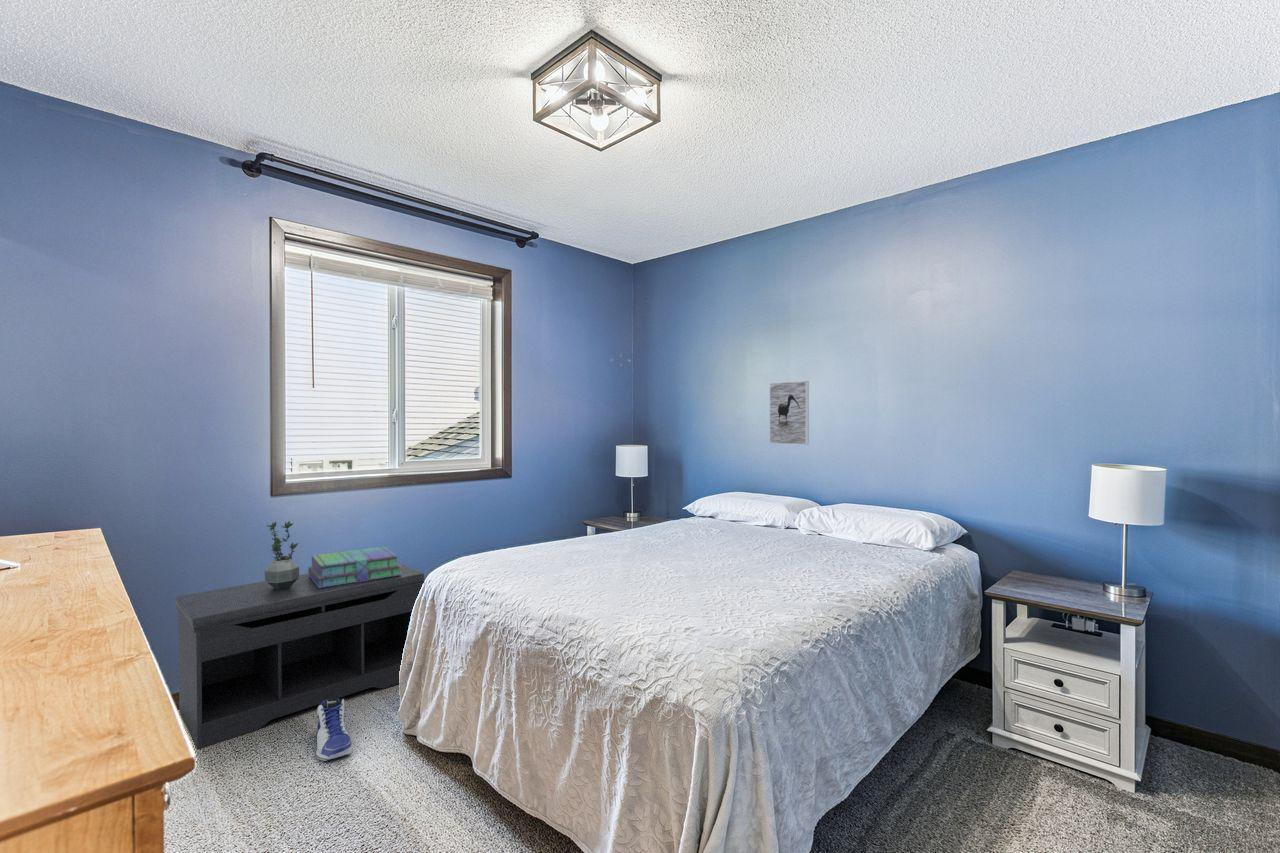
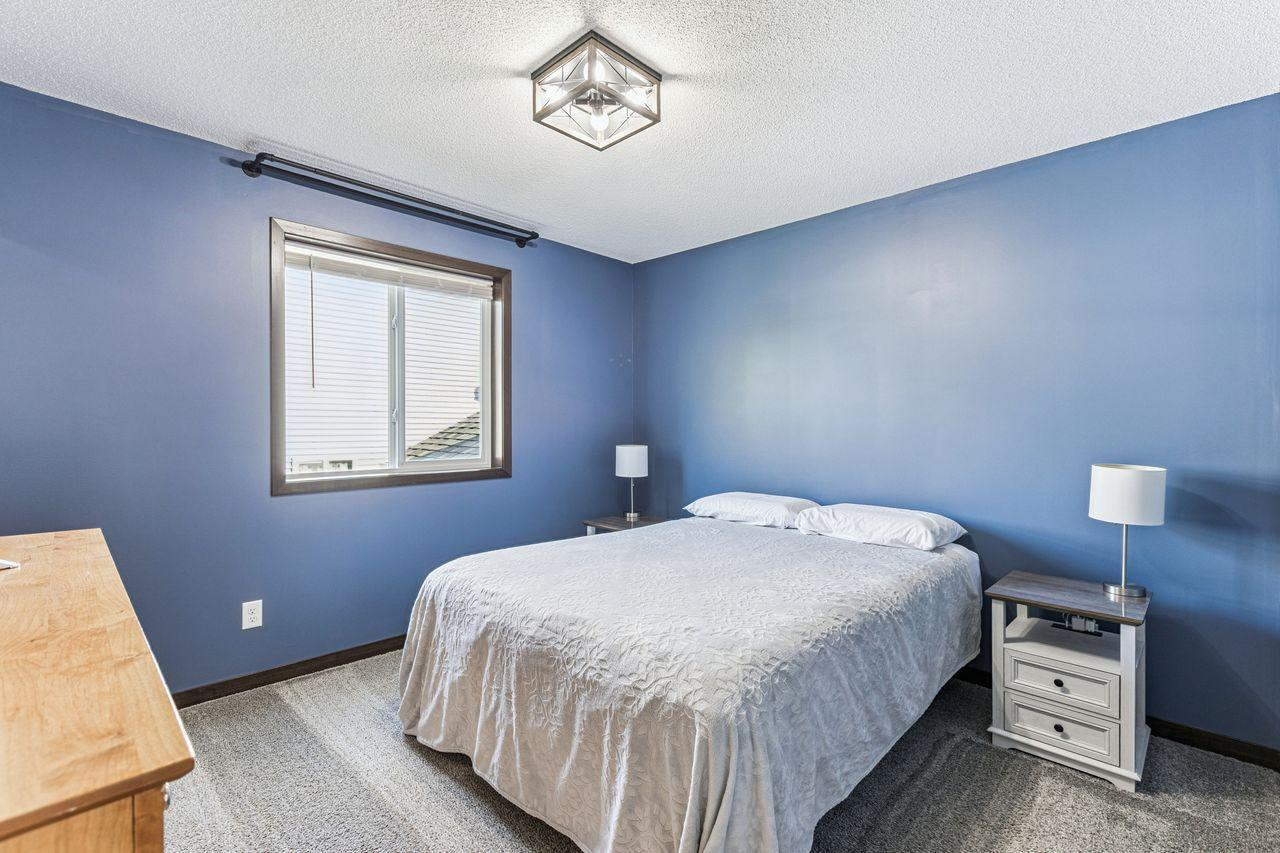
- potted plant [264,520,300,589]
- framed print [769,380,810,446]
- sneaker [314,697,353,762]
- bench [175,562,425,750]
- stack of books [307,546,402,588]
